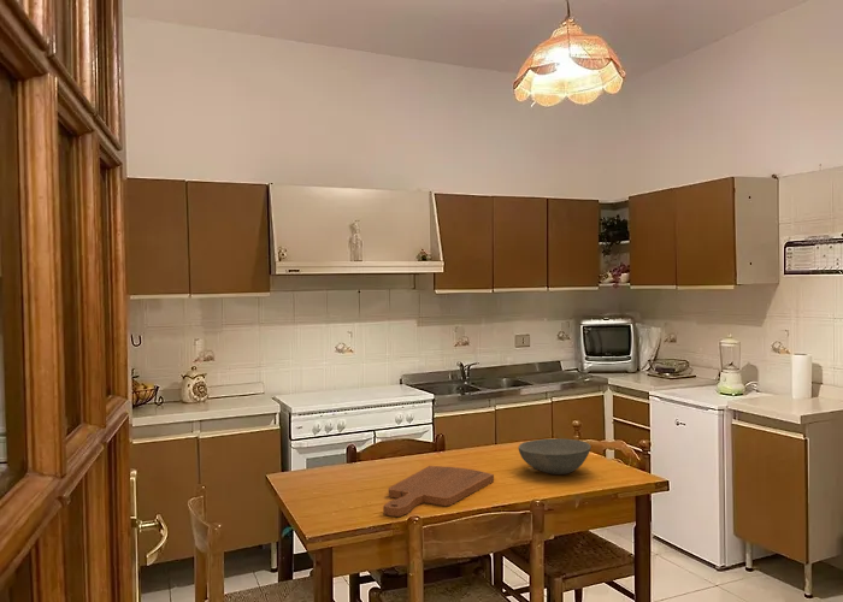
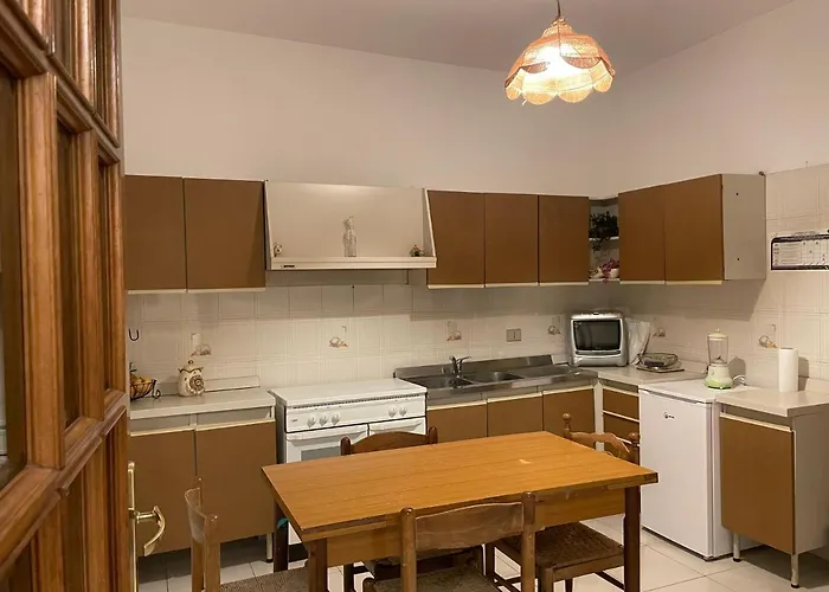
- cutting board [382,465,495,518]
- bowl [517,437,593,476]
